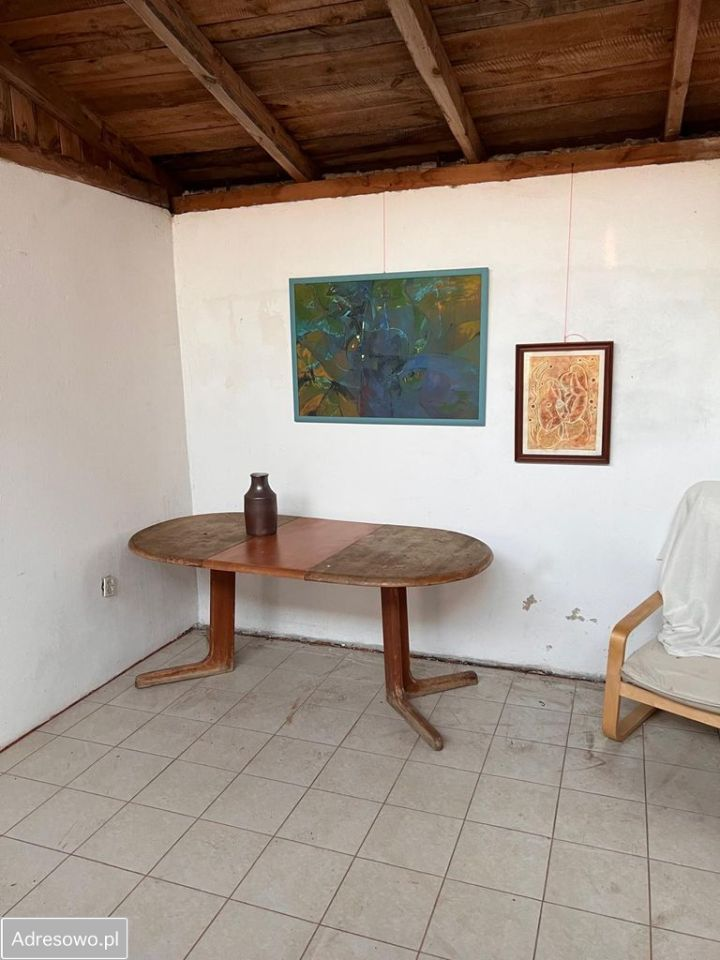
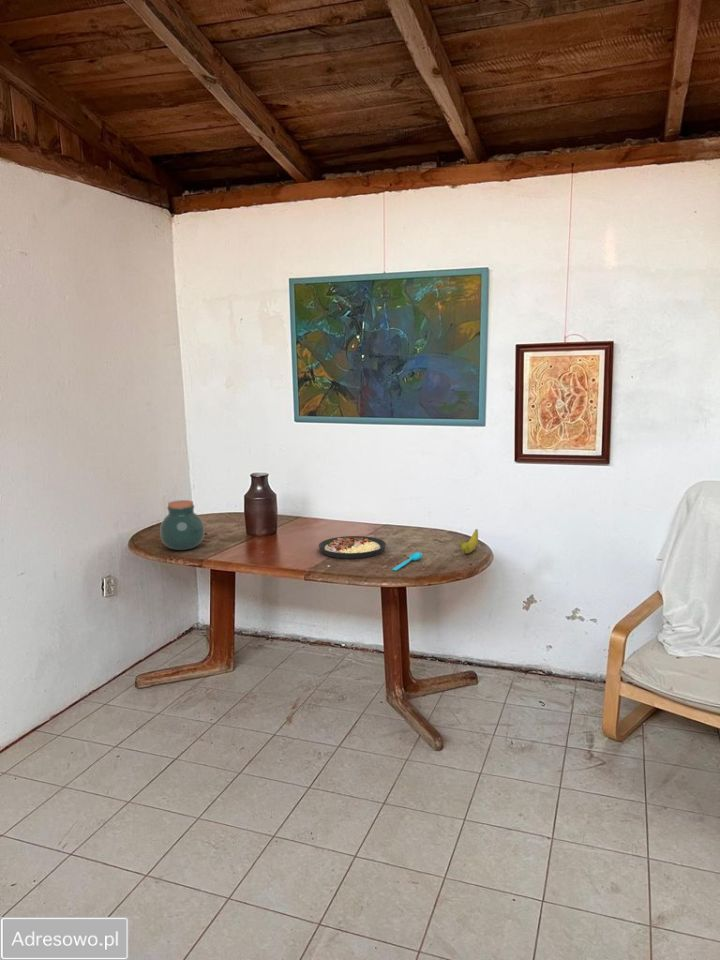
+ plate [318,535,387,560]
+ spoon [391,552,423,572]
+ jar [159,499,205,551]
+ banana [460,528,479,555]
